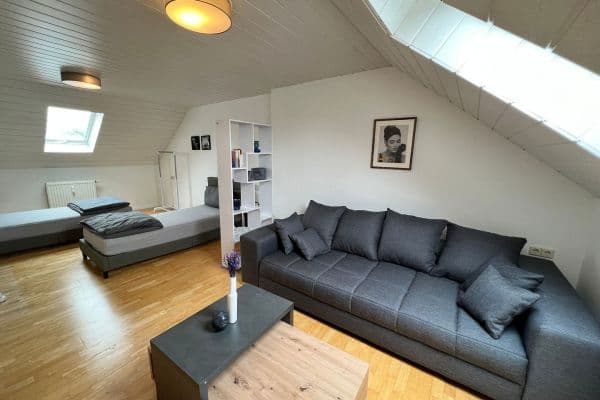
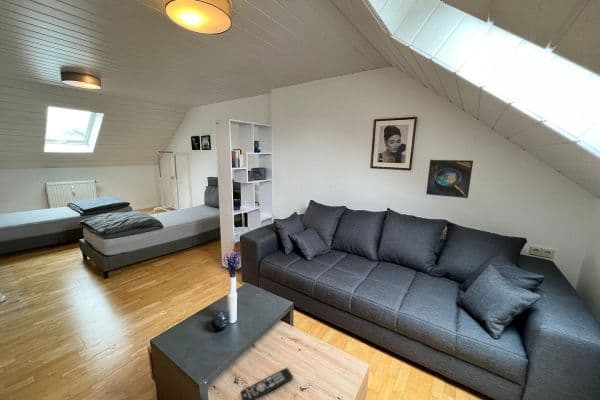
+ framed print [425,159,474,199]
+ remote control [239,367,294,400]
